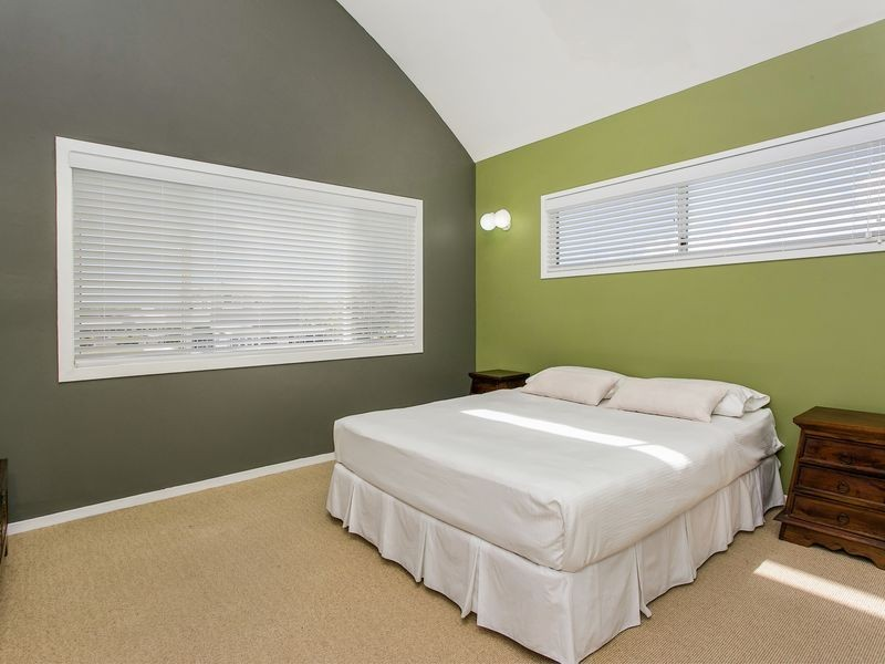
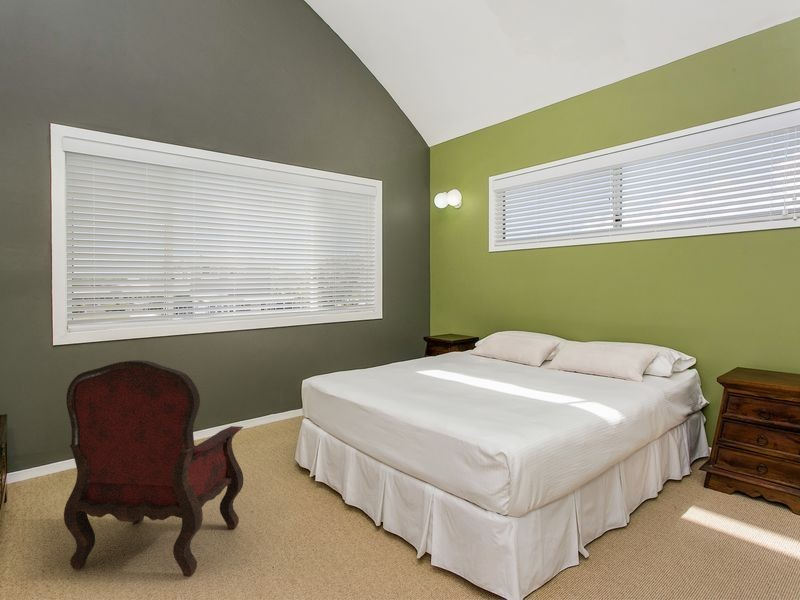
+ armchair [63,359,244,578]
